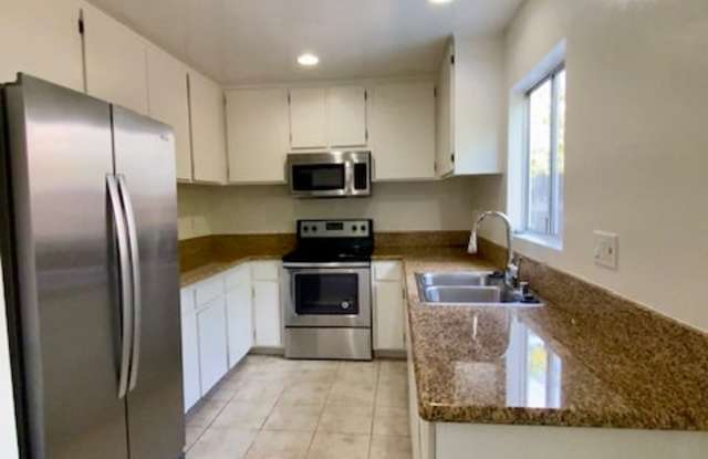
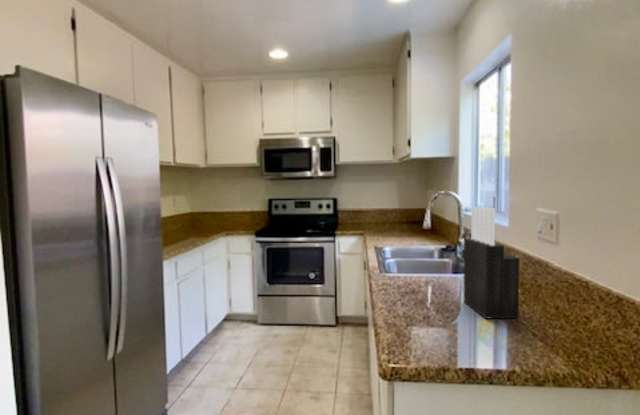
+ knife block [463,205,520,320]
